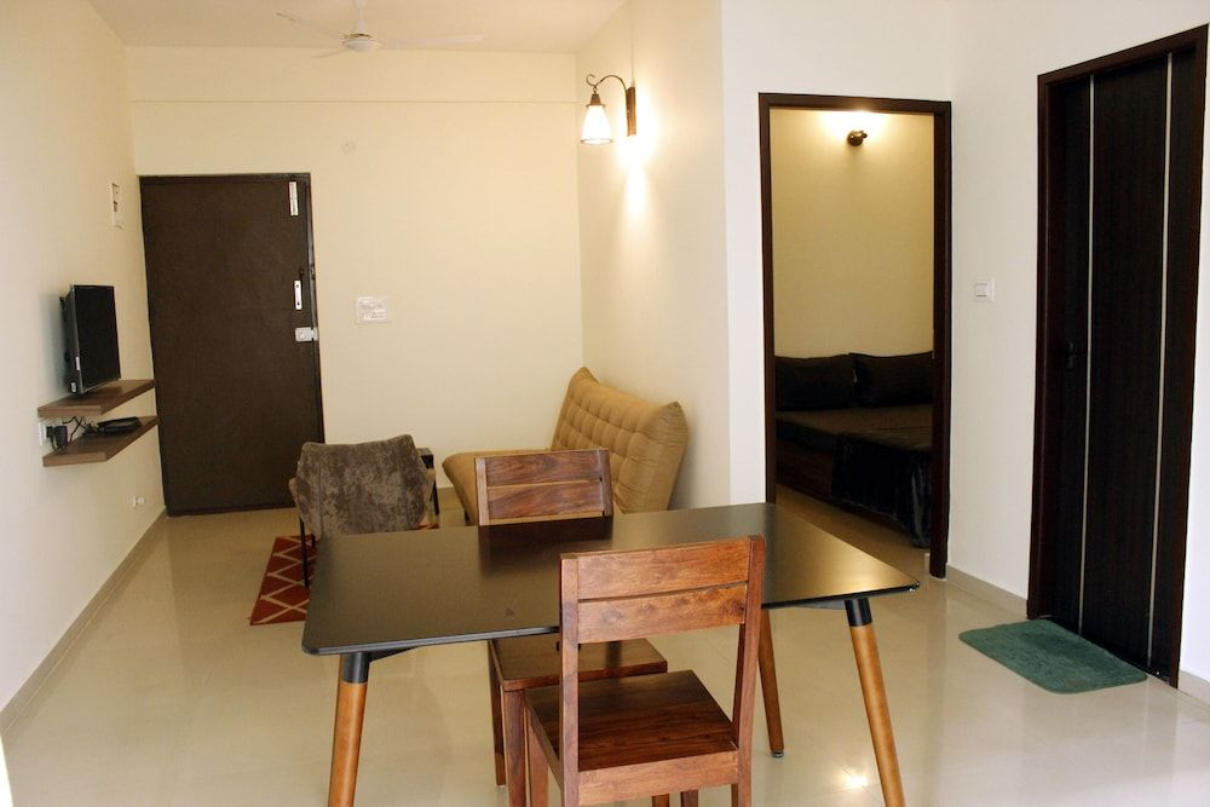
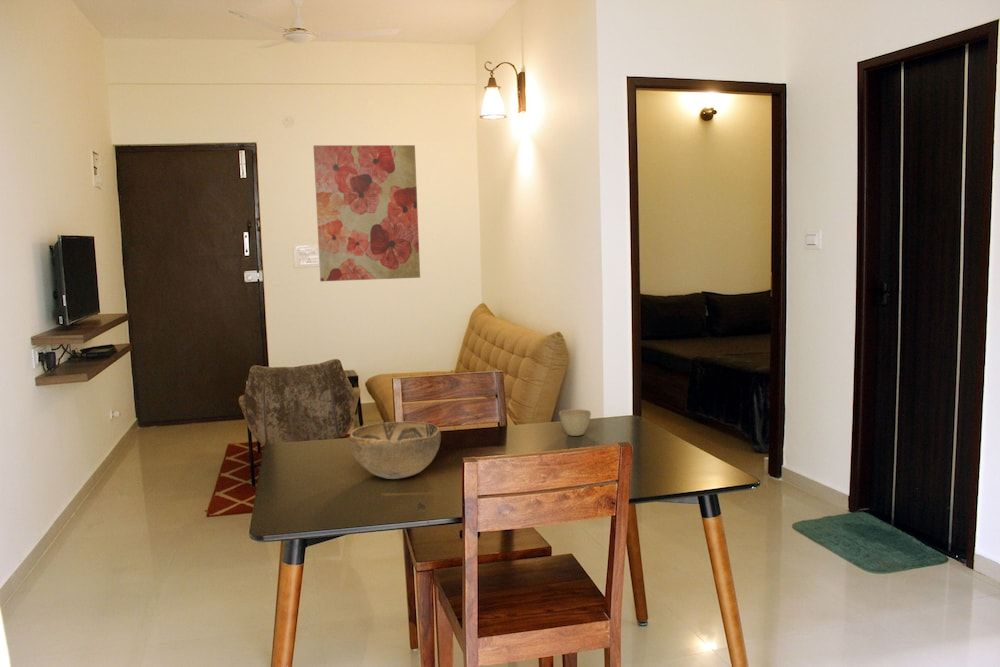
+ decorative bowl [348,421,442,480]
+ flower pot [558,408,592,437]
+ wall art [313,144,421,282]
